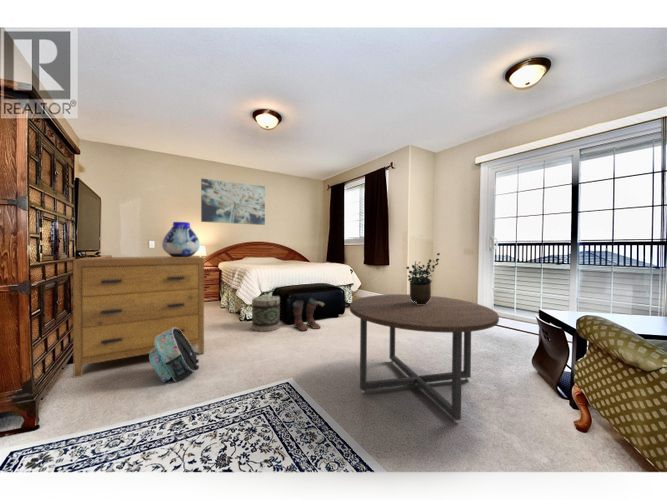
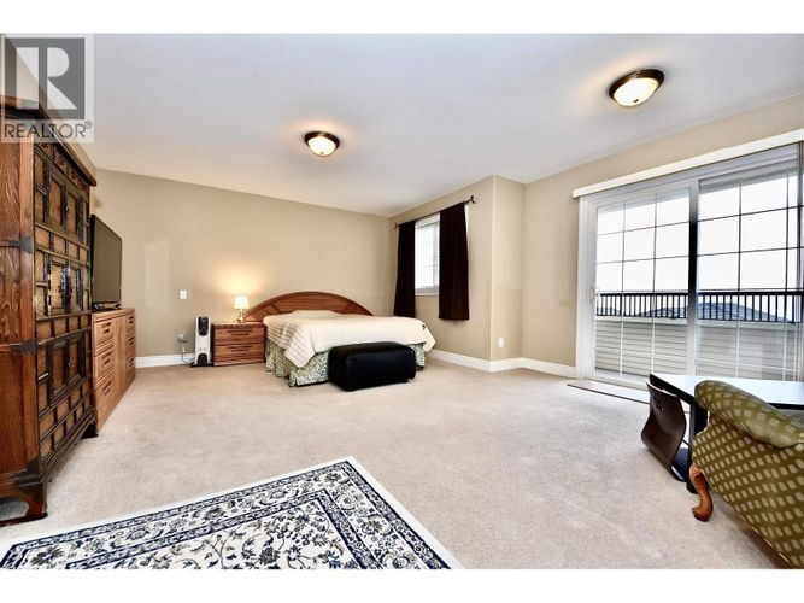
- vase [161,221,201,257]
- backpack [148,328,200,383]
- potted plant [405,252,441,304]
- dresser [72,255,205,379]
- wall art [200,177,266,226]
- basket [251,295,281,333]
- coffee table [349,293,500,424]
- boots [292,296,326,332]
